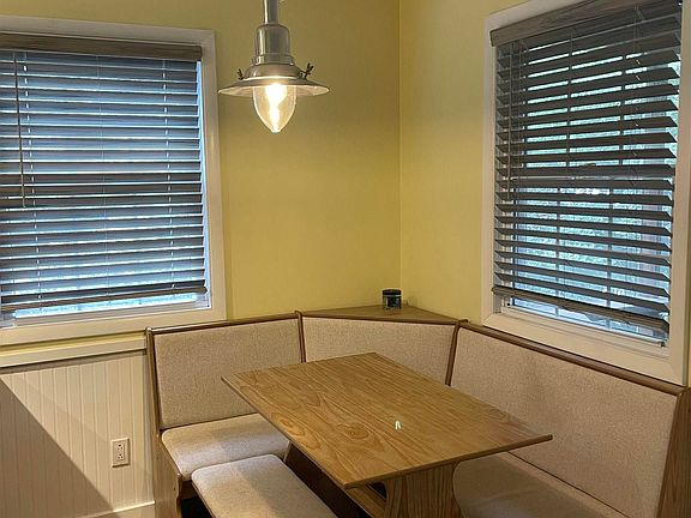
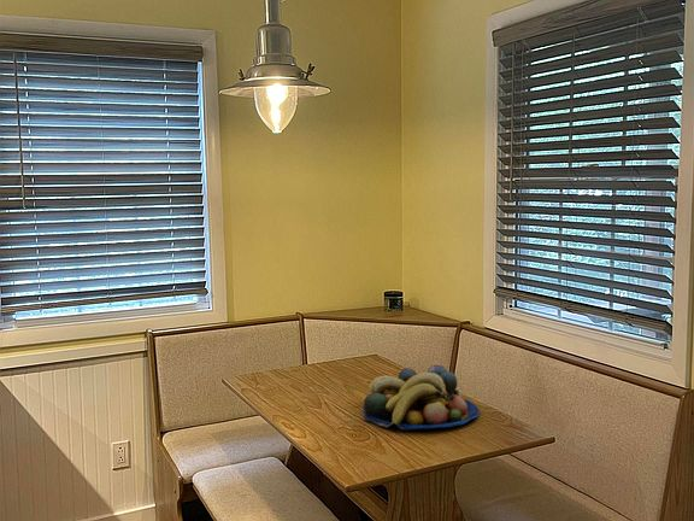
+ fruit bowl [361,364,481,431]
